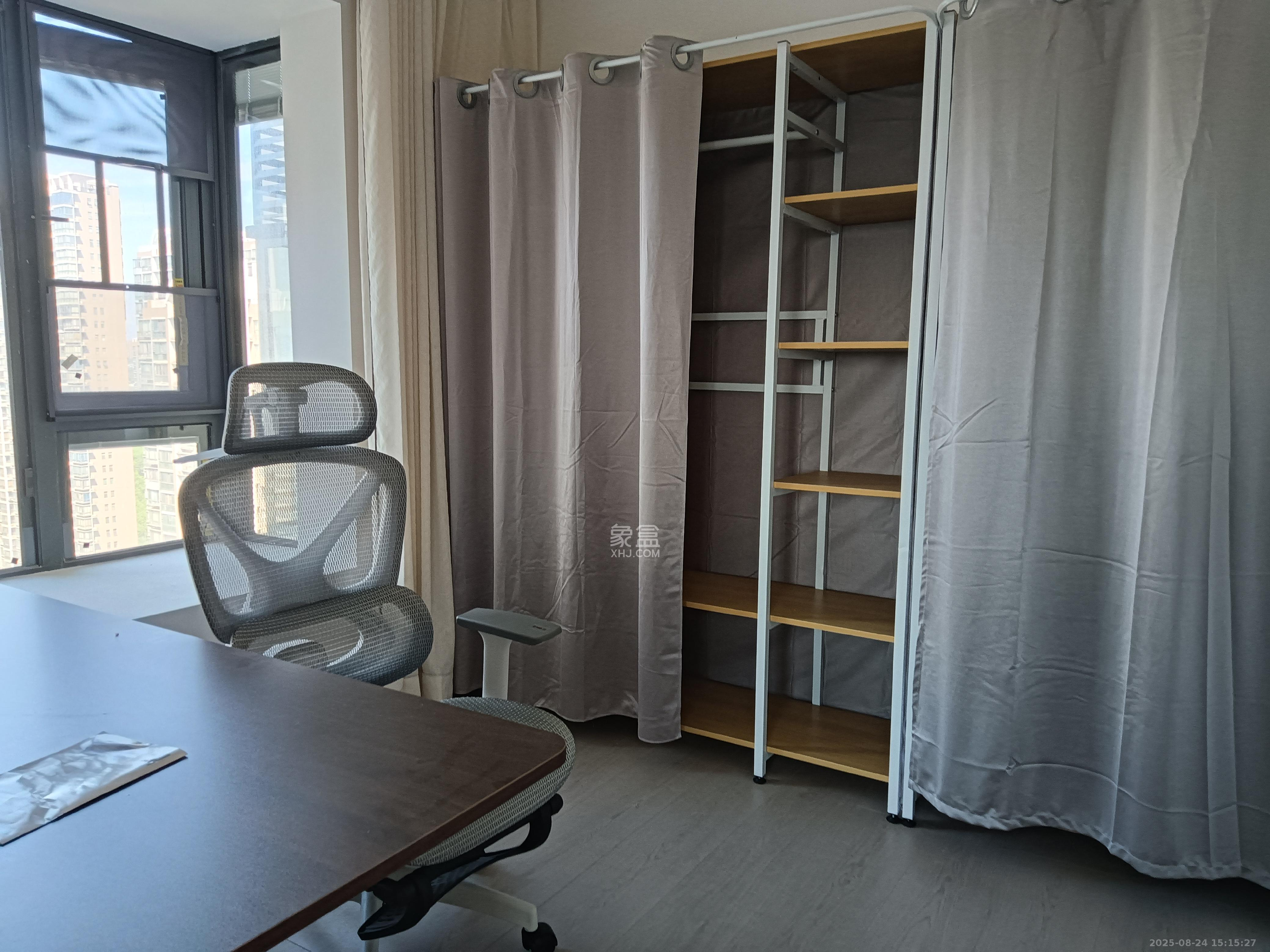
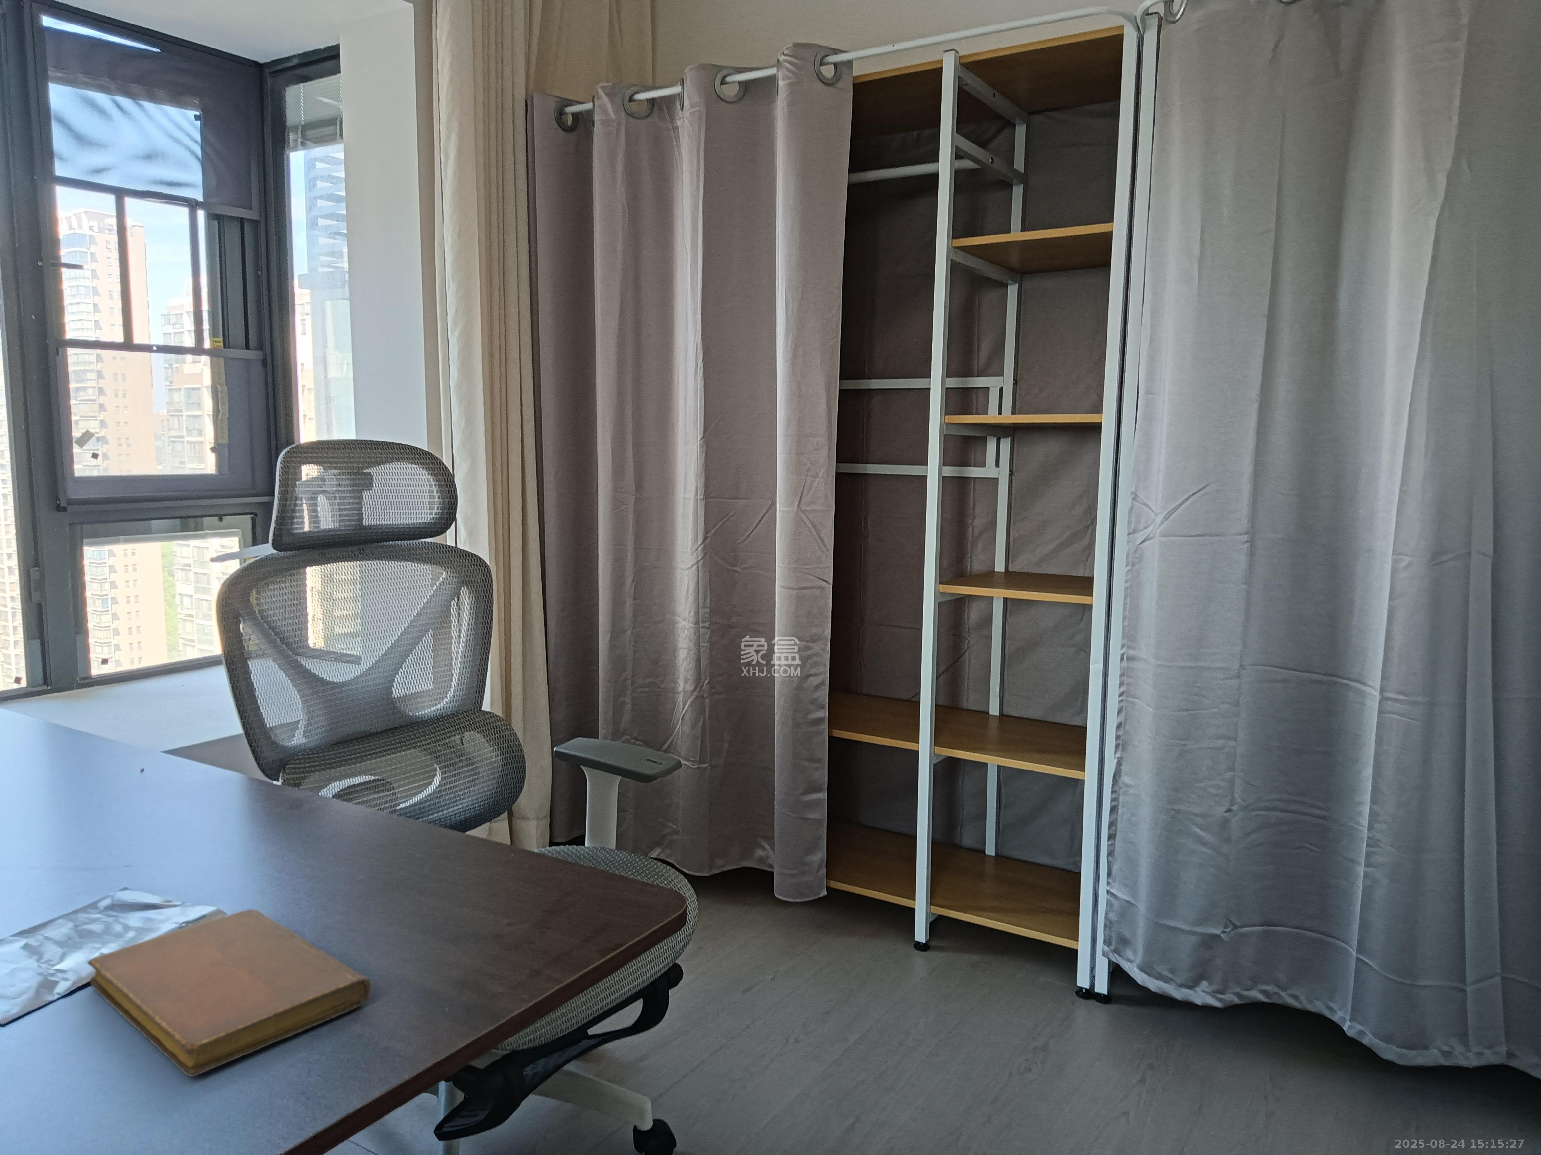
+ notebook [87,909,371,1077]
